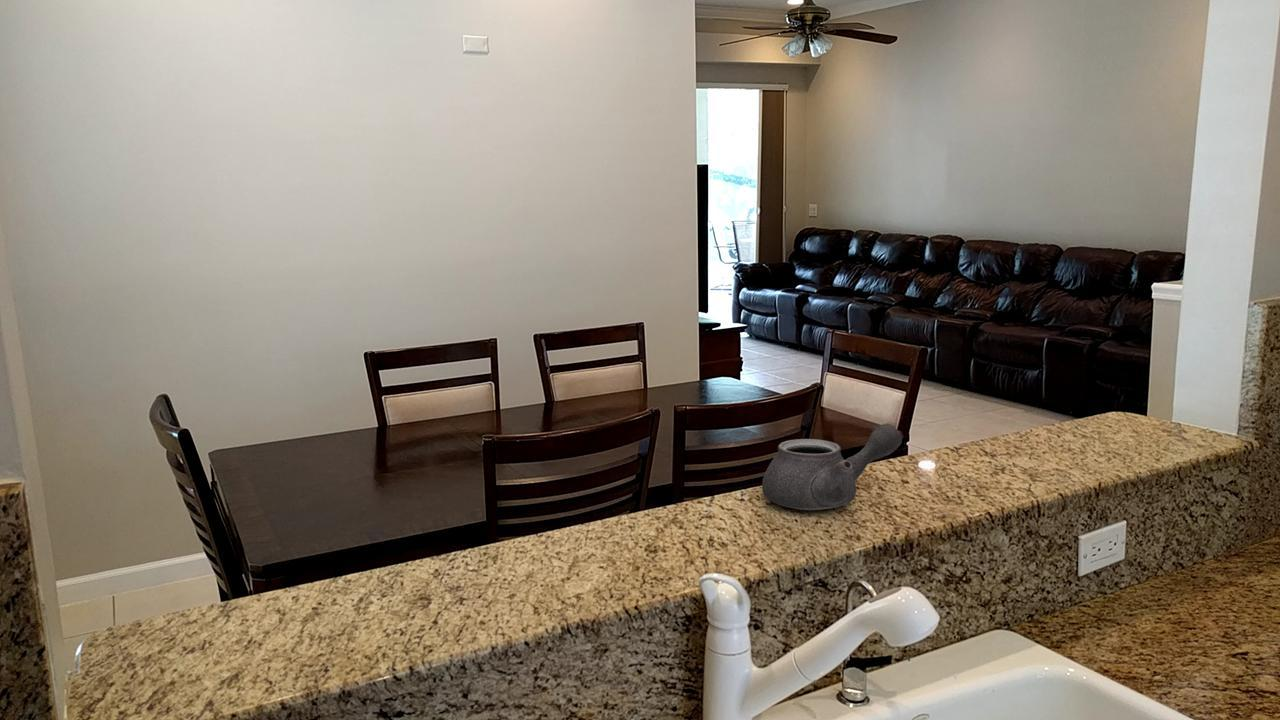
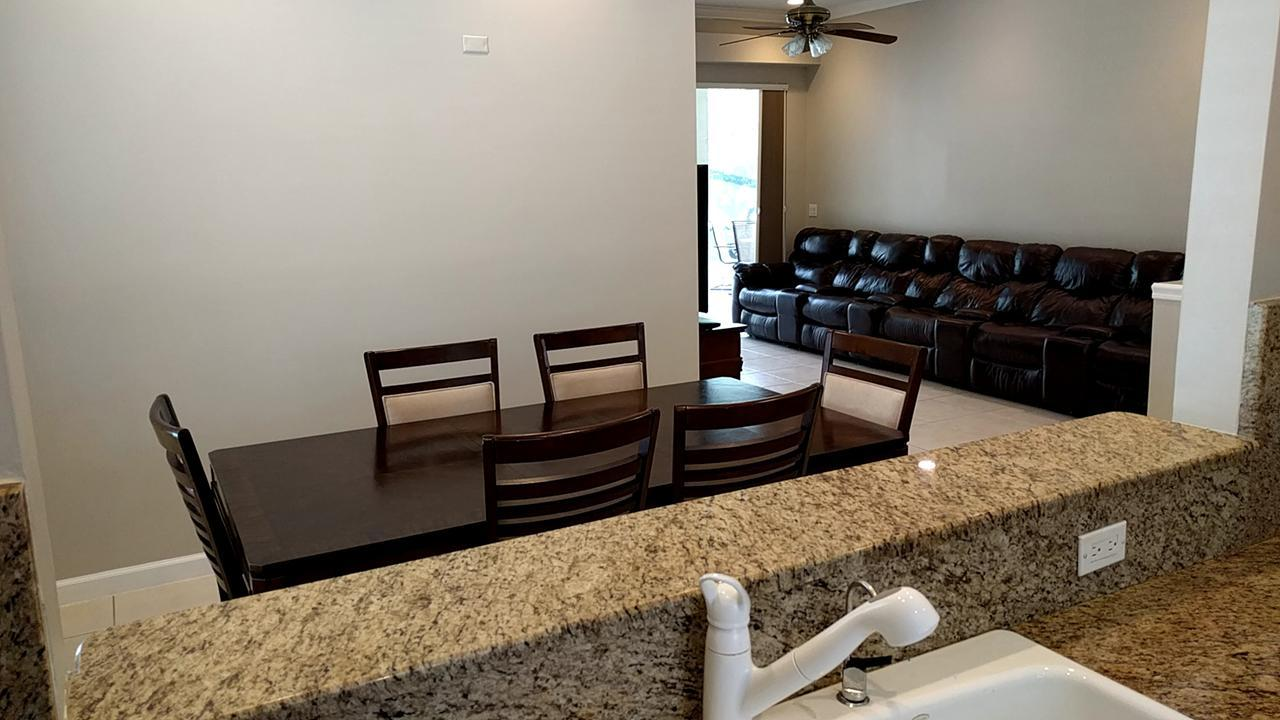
- teapot [761,422,903,511]
